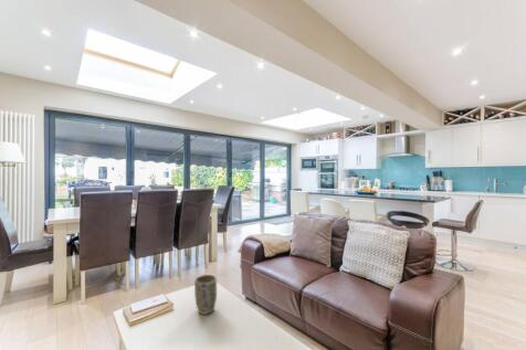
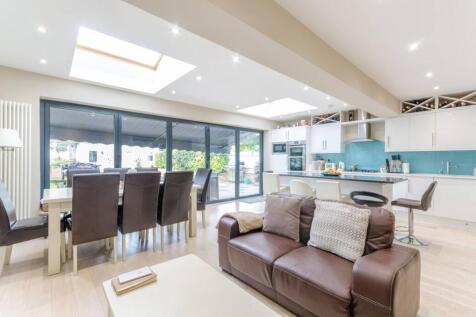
- plant pot [193,274,218,316]
